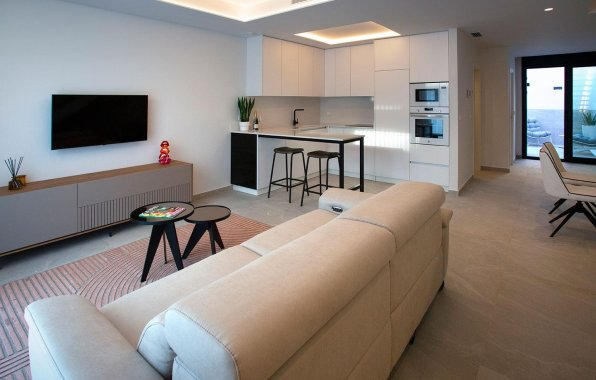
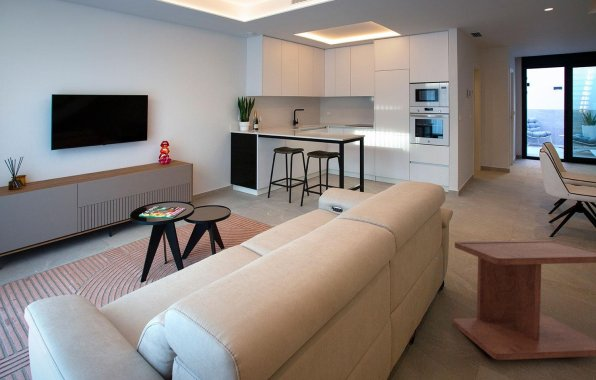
+ side table [452,239,596,361]
